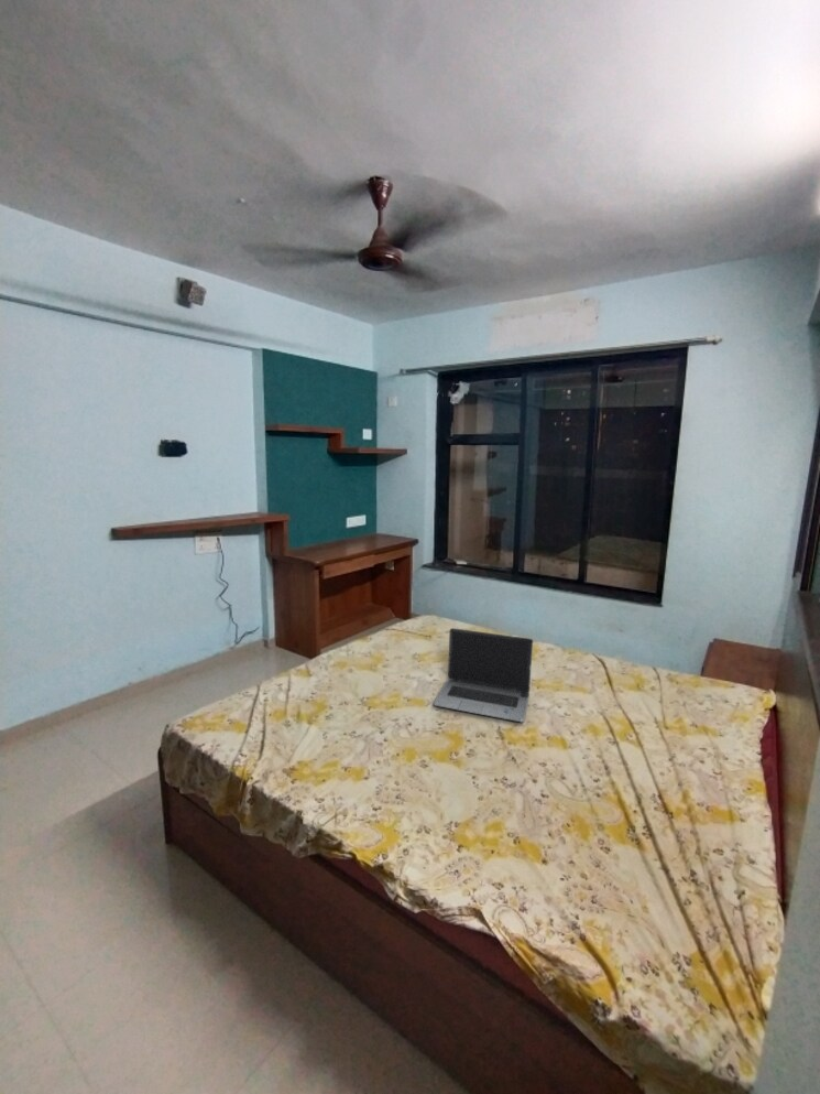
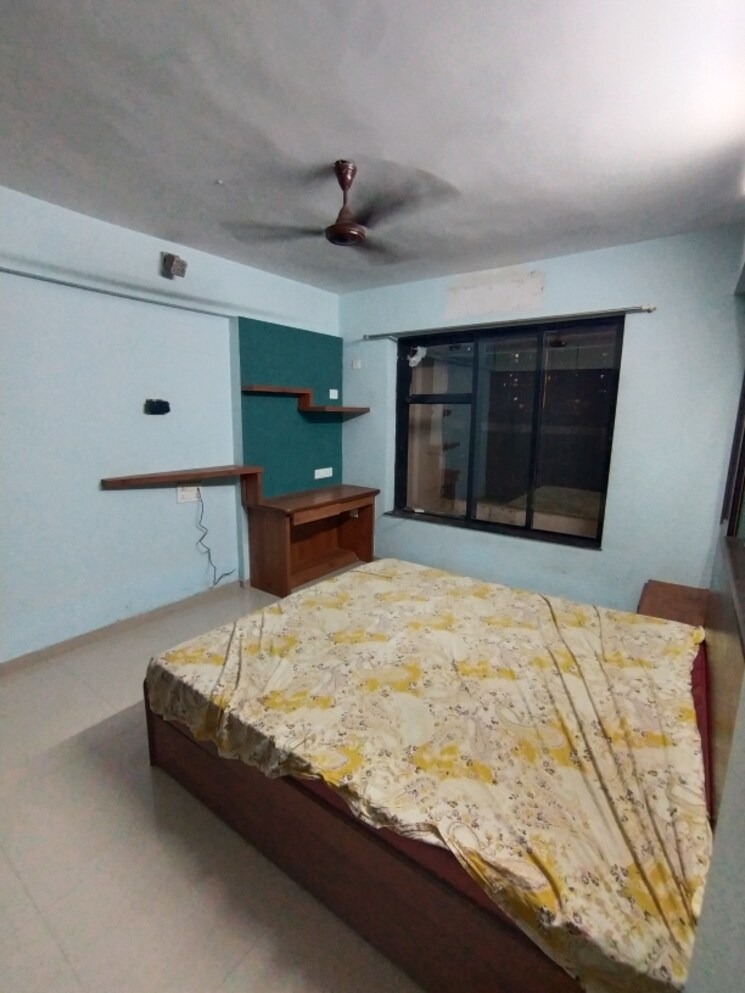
- laptop computer [433,627,534,723]
